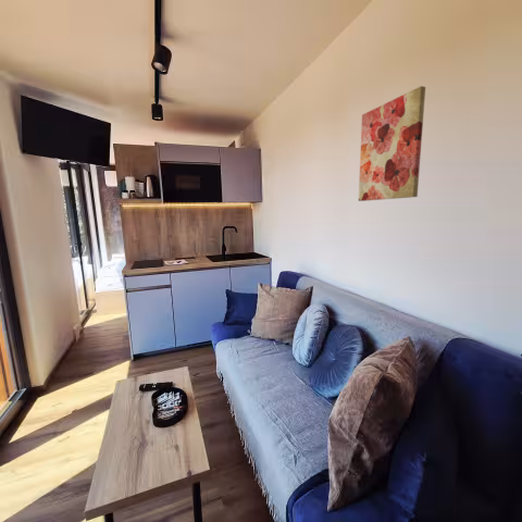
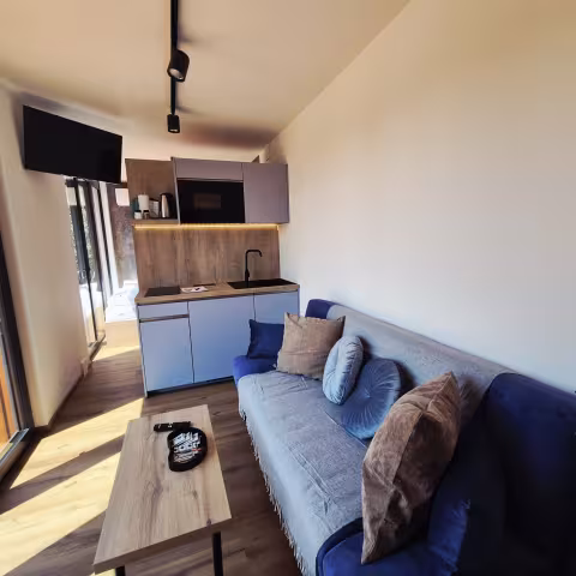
- wall art [358,85,426,202]
